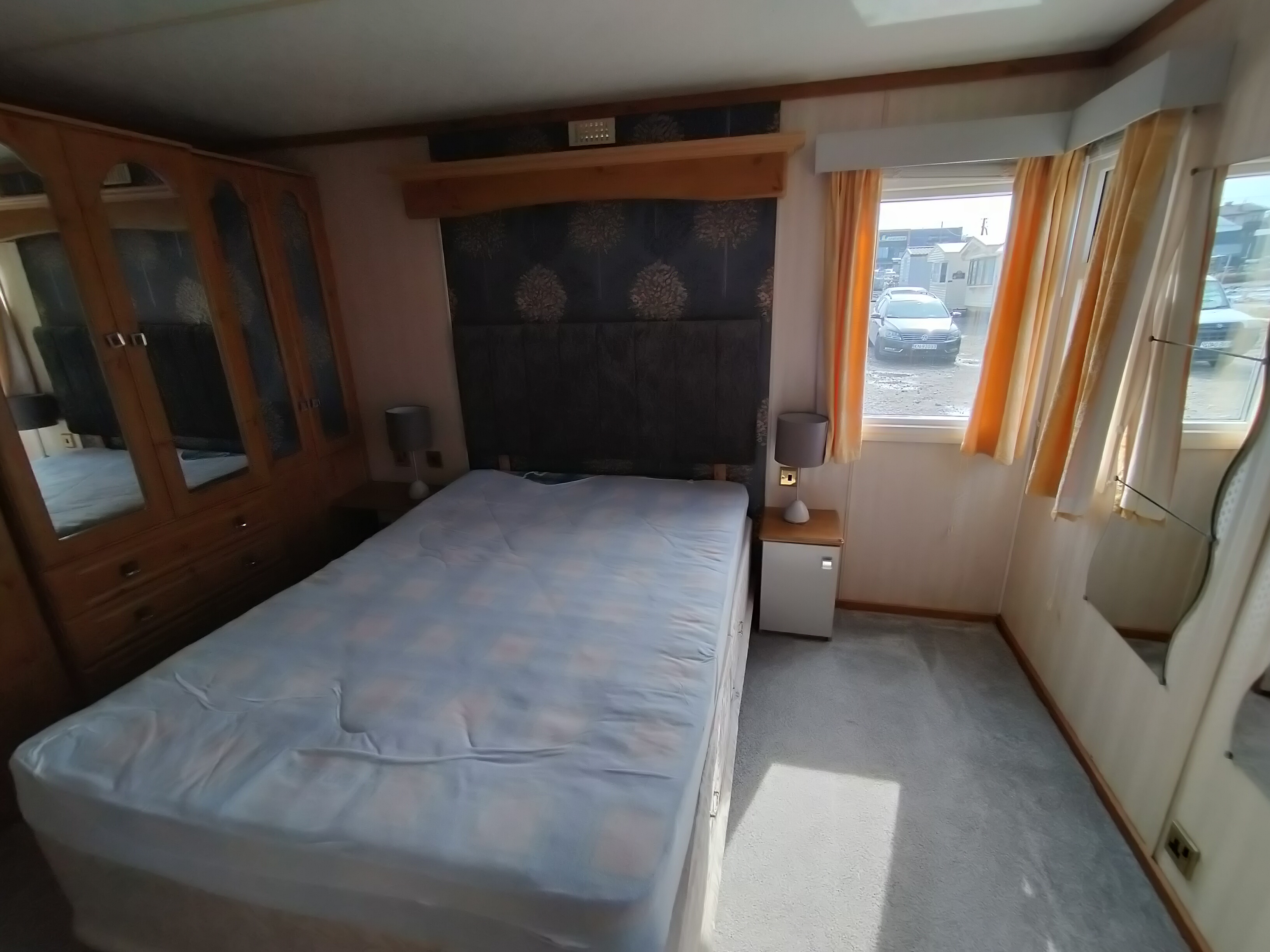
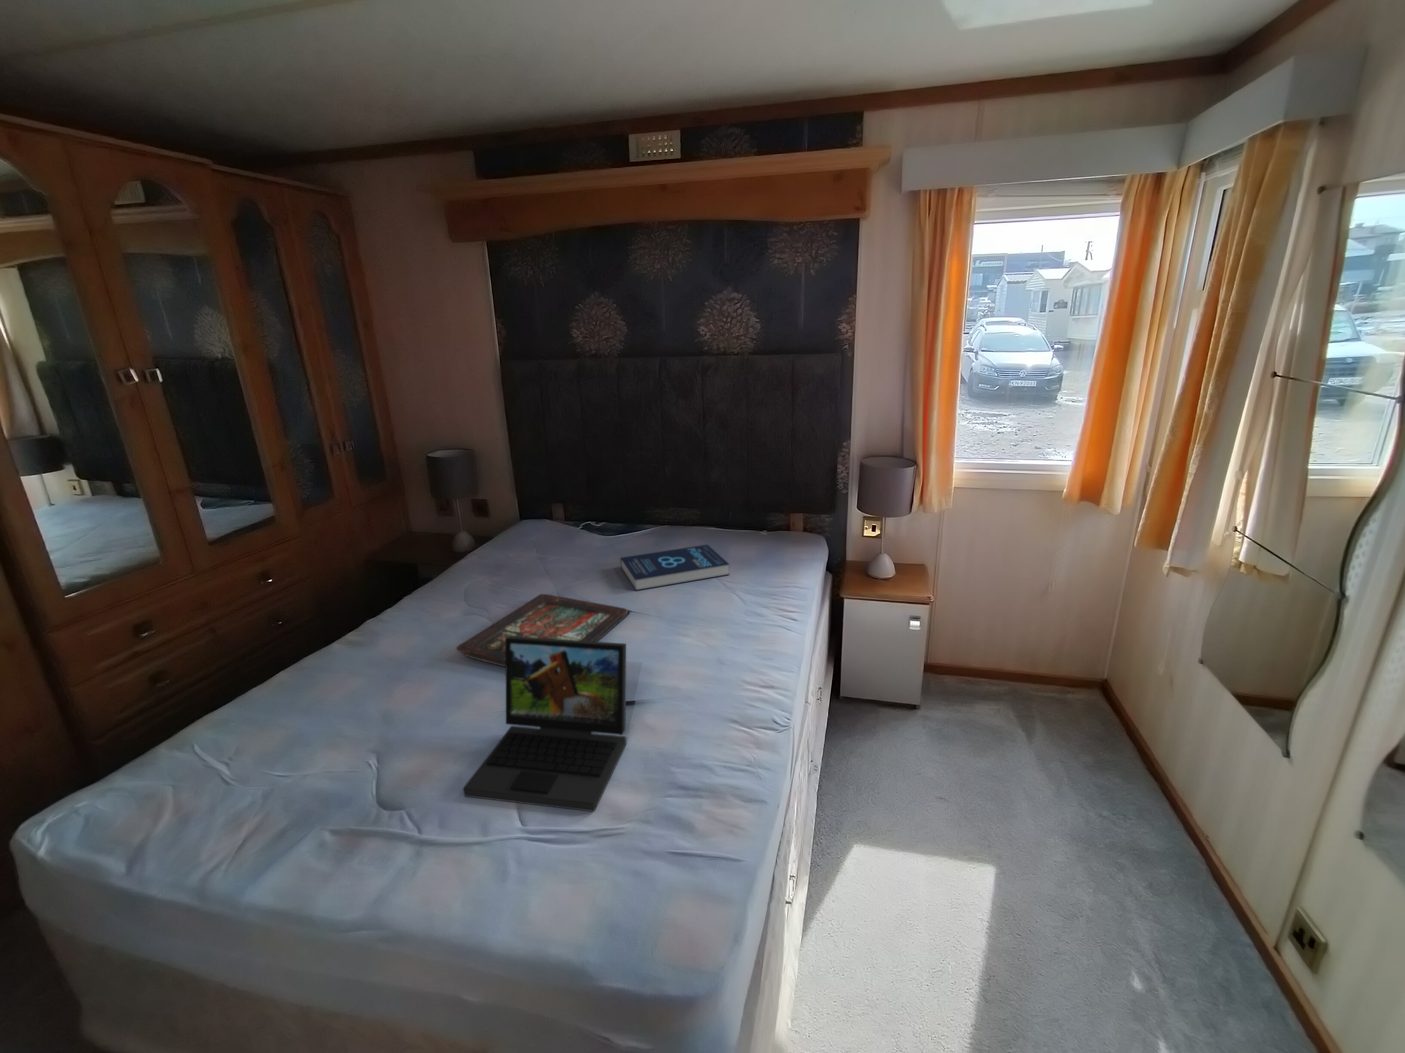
+ decorative tray [456,594,628,667]
+ laptop [462,636,627,812]
+ book [620,544,730,591]
